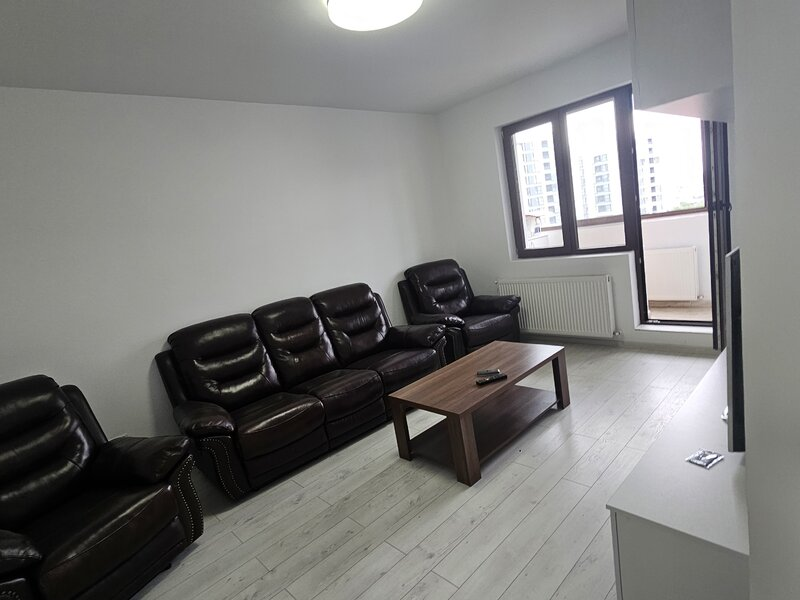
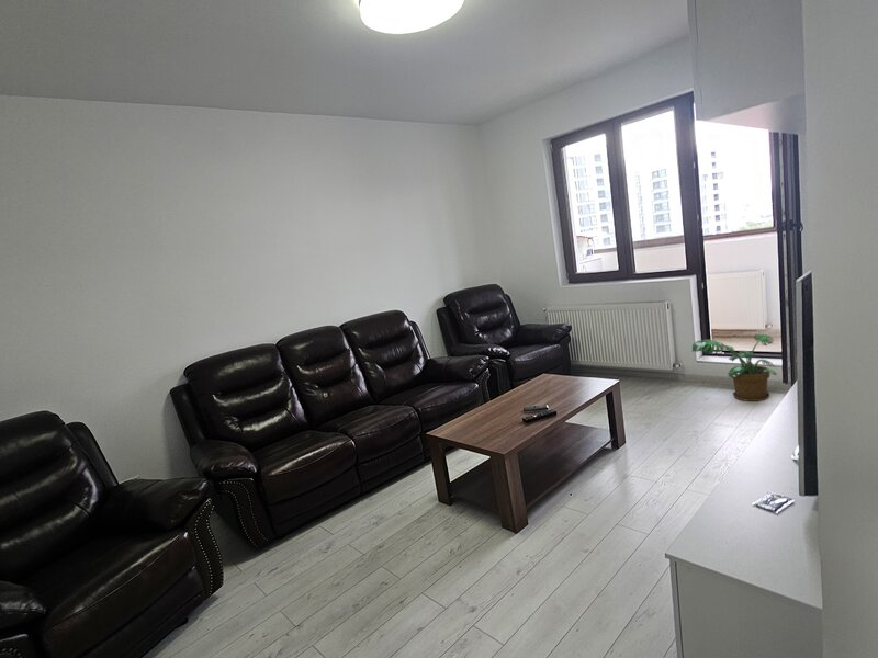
+ potted plant [691,333,778,402]
